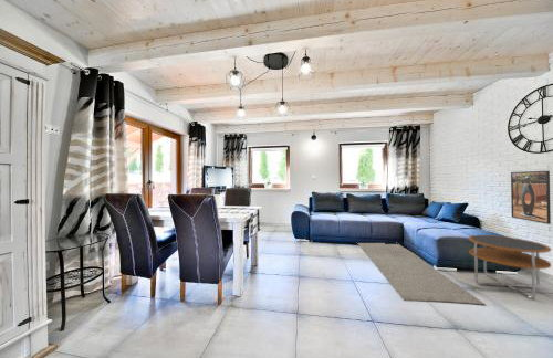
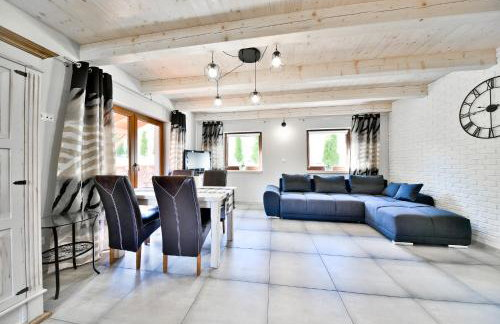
- rug [357,242,487,306]
- side table [468,234,552,301]
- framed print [510,170,552,225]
